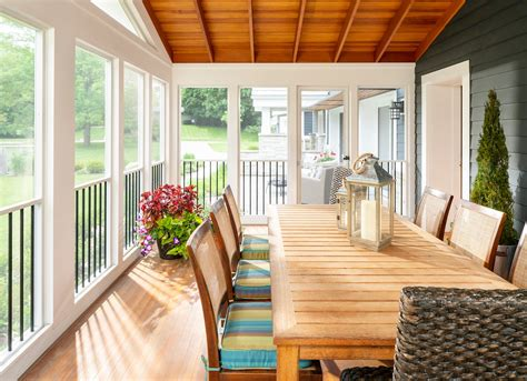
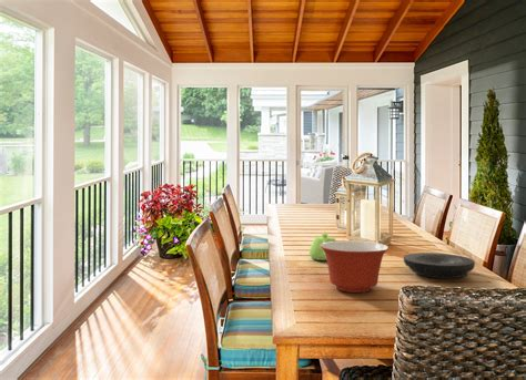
+ teapot [308,232,337,261]
+ mixing bowl [320,240,390,294]
+ plate [403,251,476,280]
